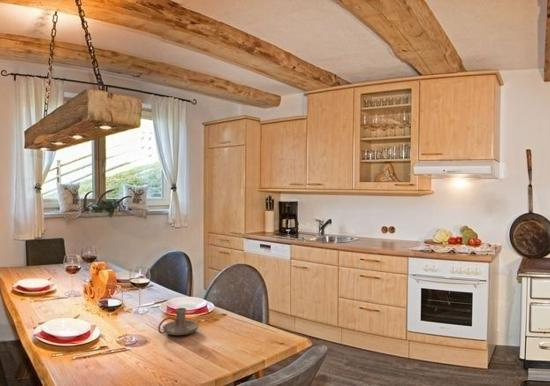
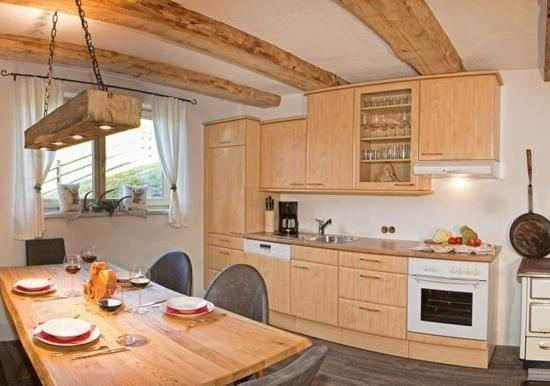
- candle holder [157,307,200,336]
